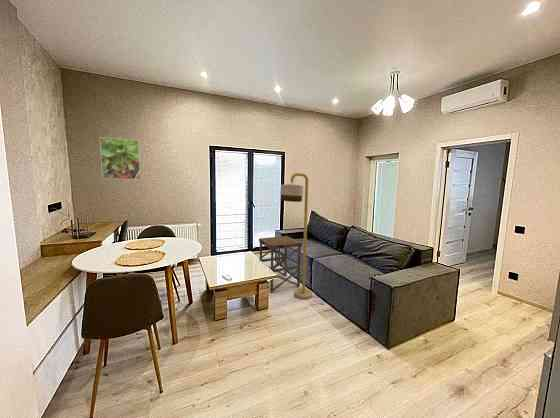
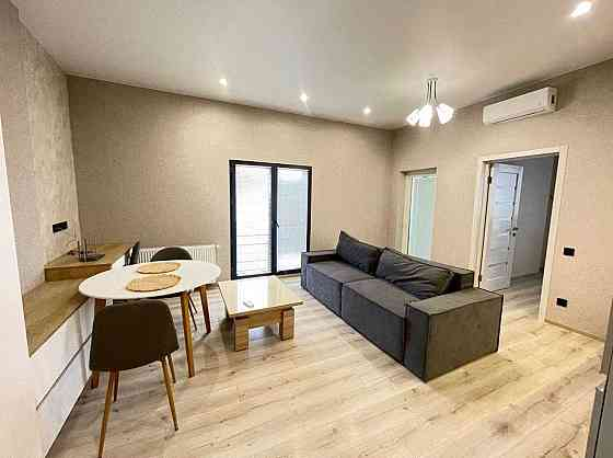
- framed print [99,136,142,180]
- floor lamp [279,172,313,300]
- side table [258,235,303,293]
